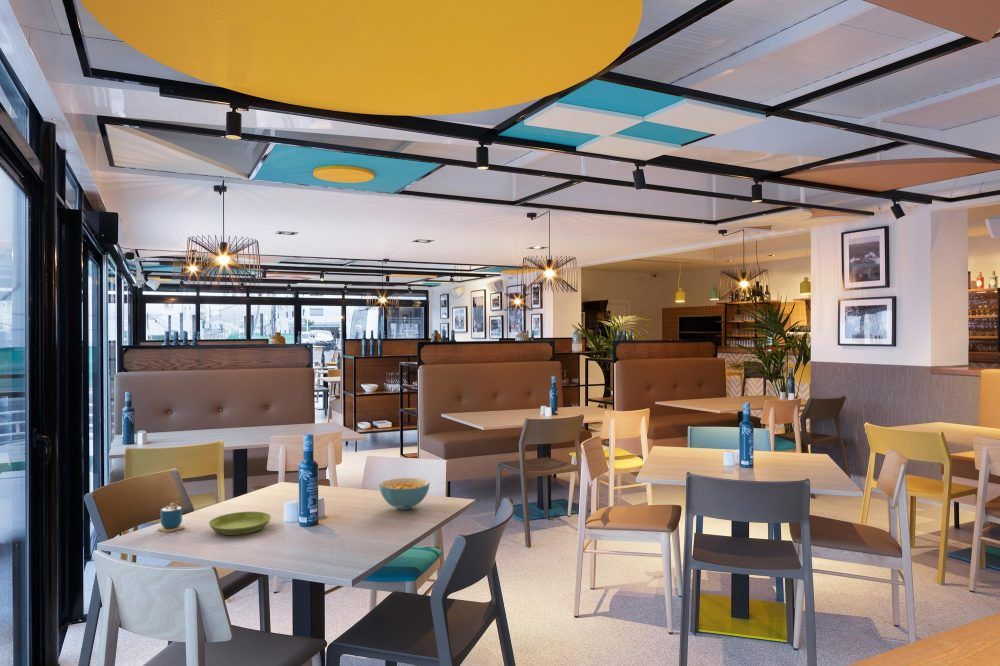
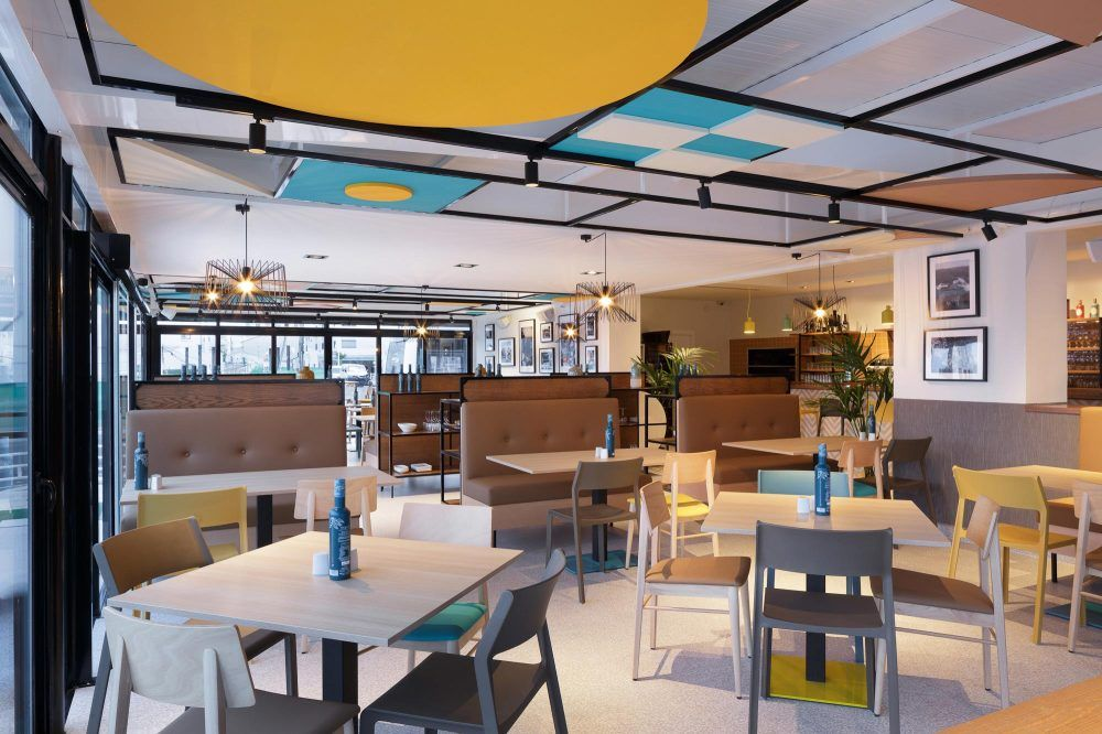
- saucer [208,511,272,536]
- cup [157,494,186,533]
- cereal bowl [378,477,430,511]
